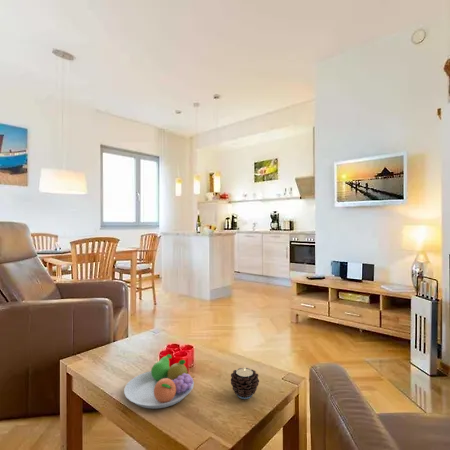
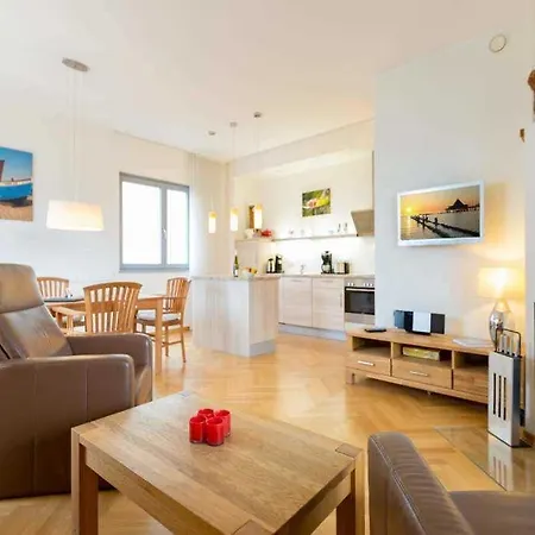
- candle [230,367,260,400]
- fruit bowl [123,353,195,410]
